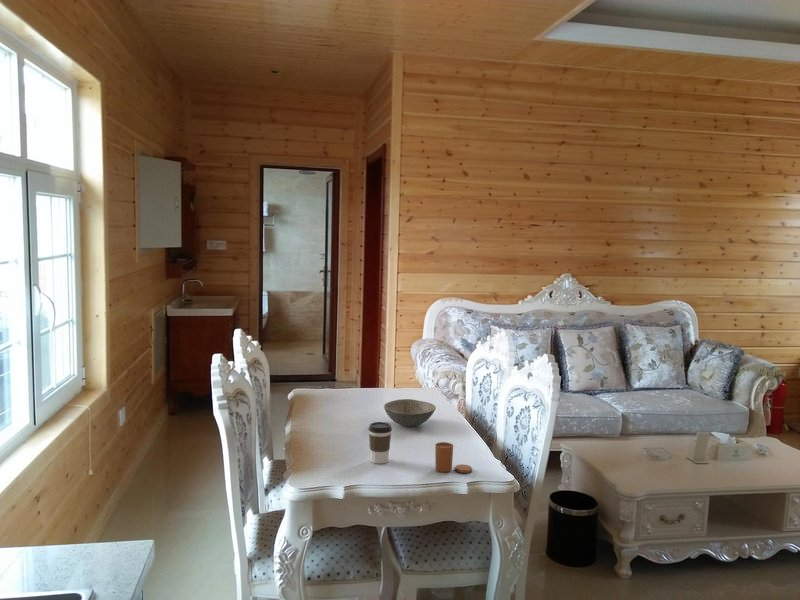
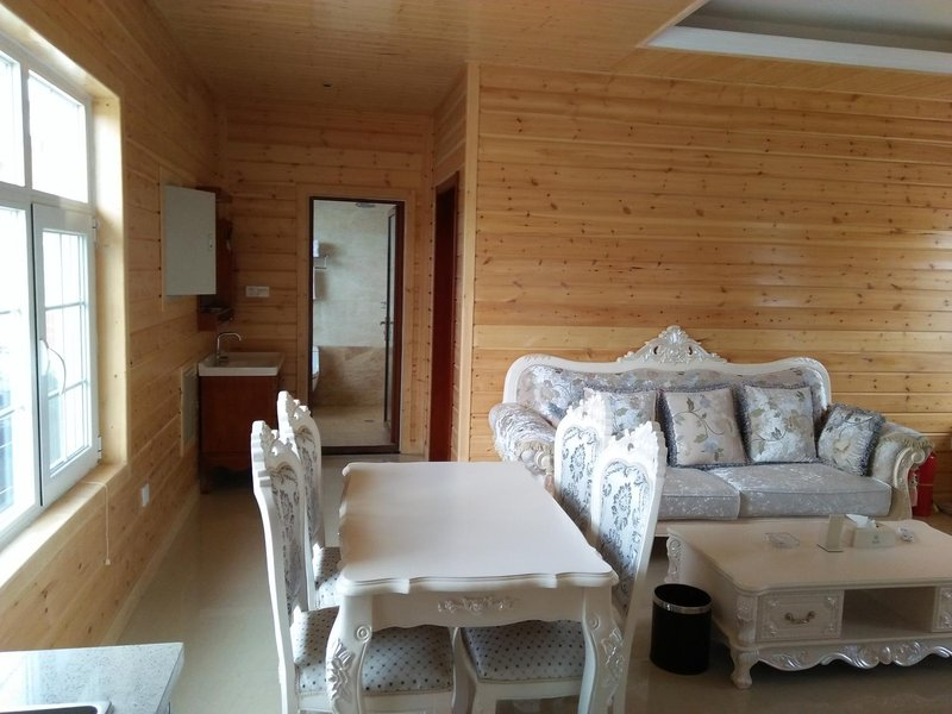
- candle [434,441,473,474]
- soup bowl [383,398,437,427]
- coffee cup [368,421,393,465]
